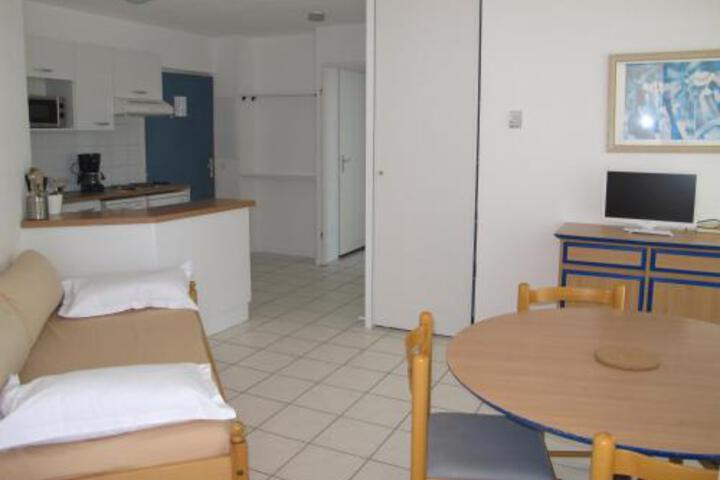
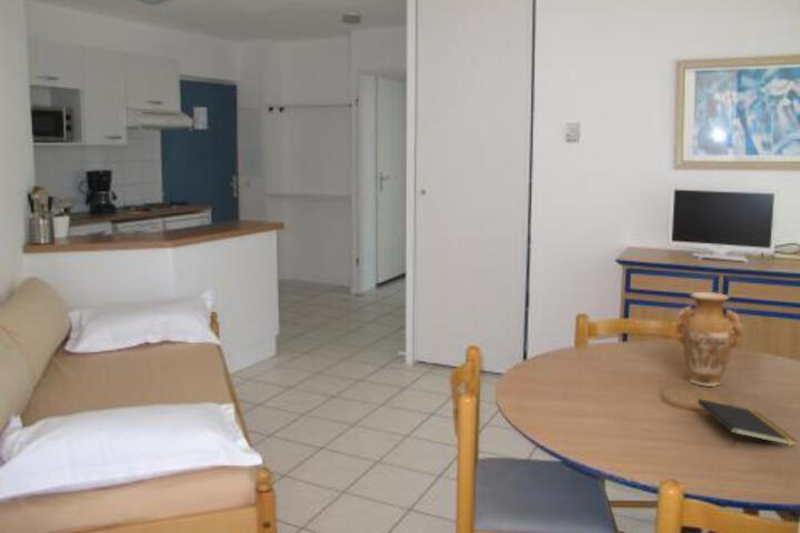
+ vase [673,291,744,388]
+ notepad [697,398,798,447]
